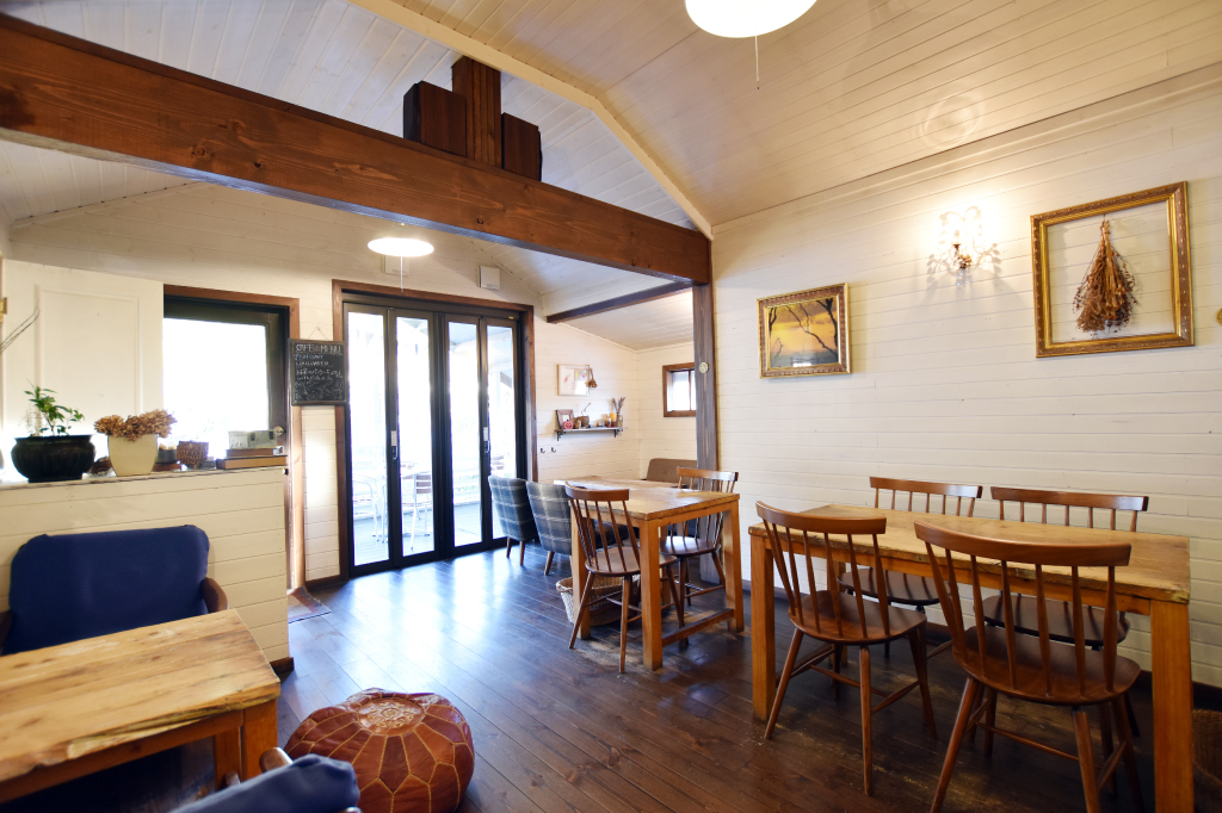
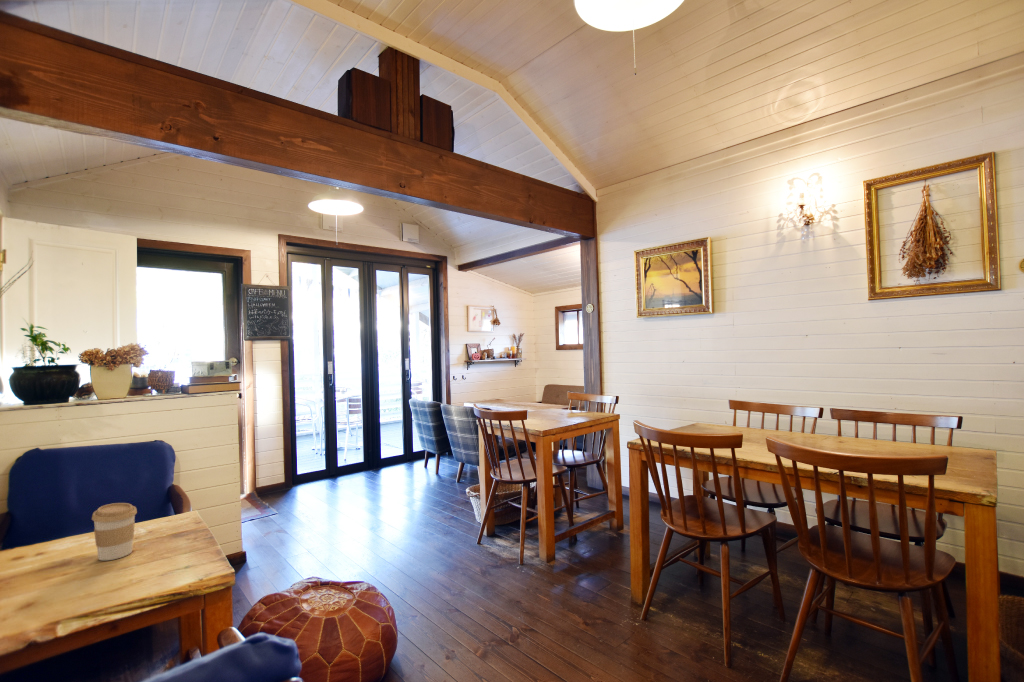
+ coffee cup [91,502,138,561]
